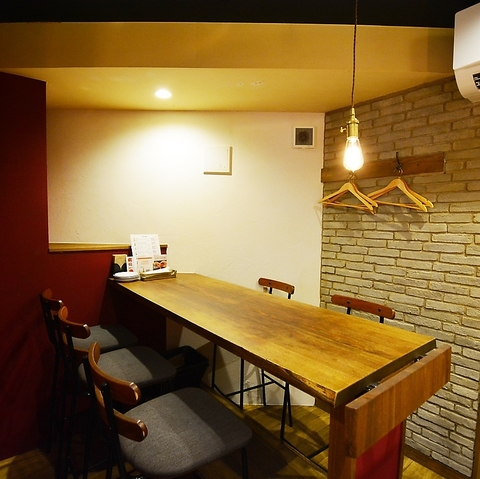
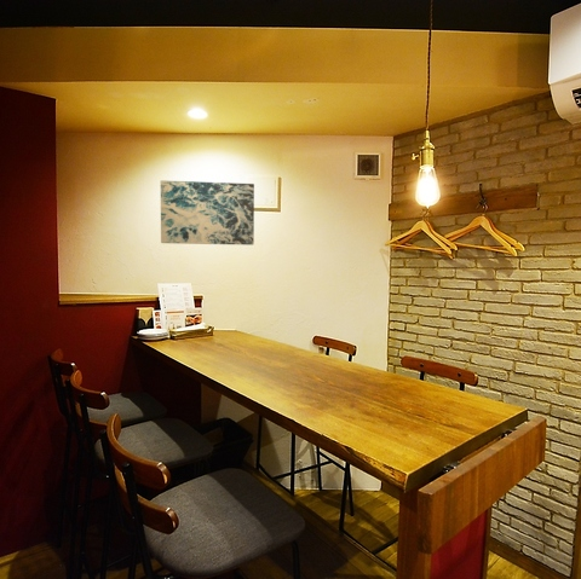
+ wall art [160,179,255,247]
